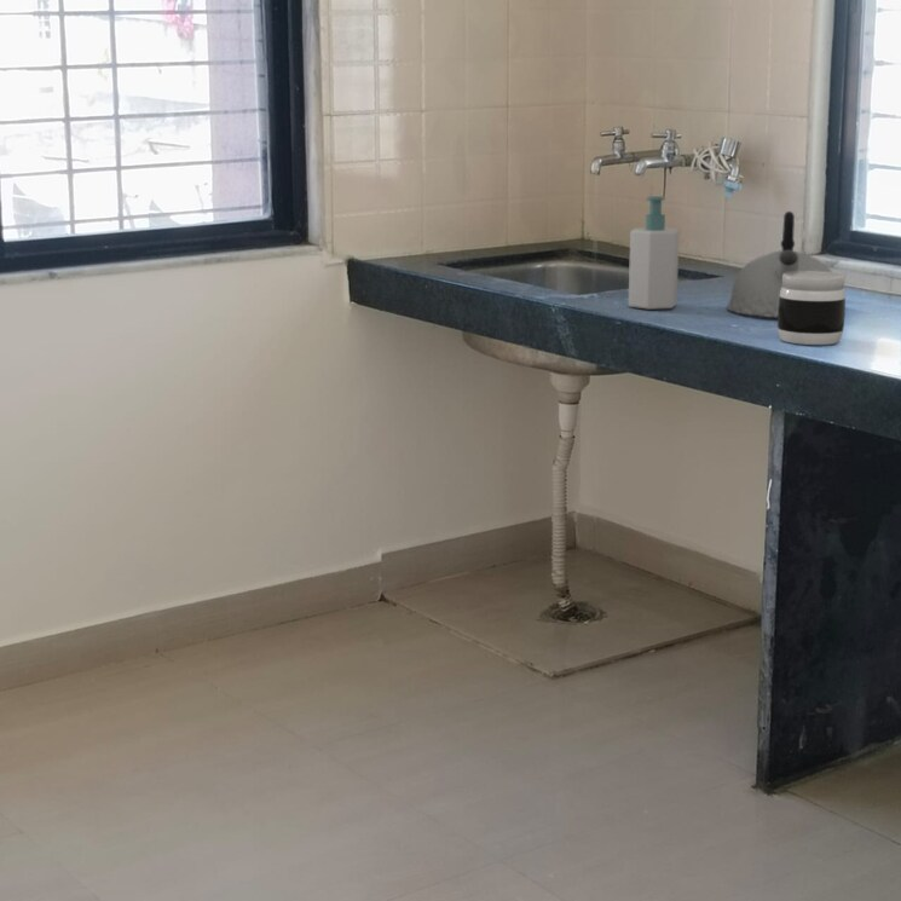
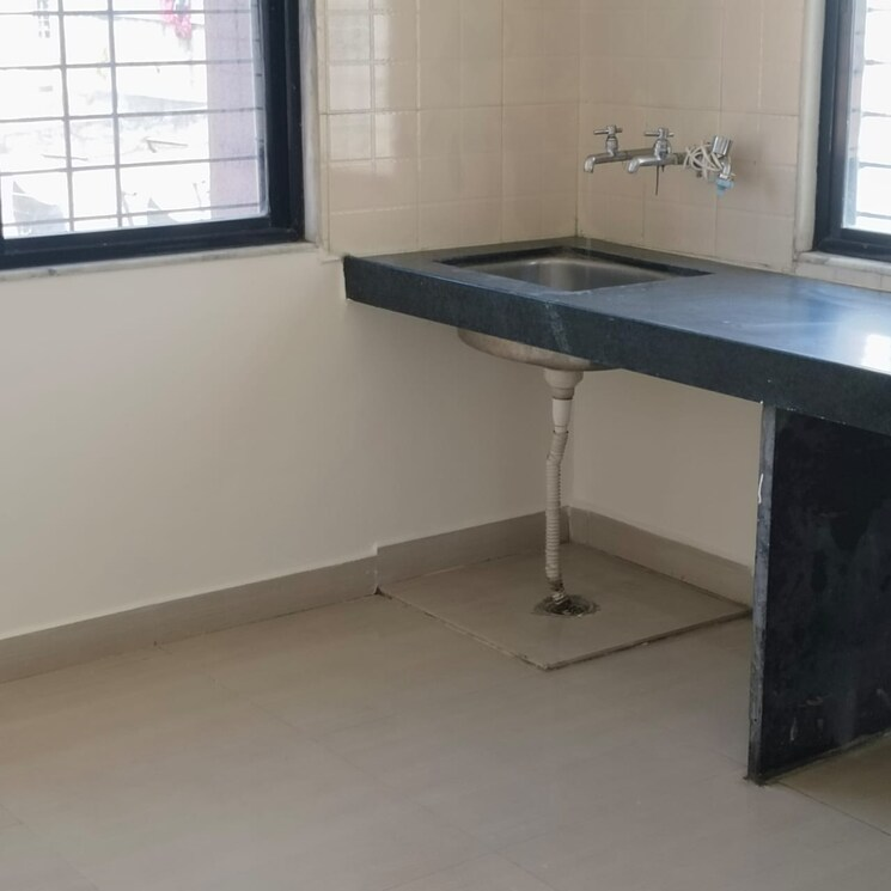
- jar [776,271,847,346]
- soap bottle [628,195,681,311]
- kettle [726,210,833,318]
